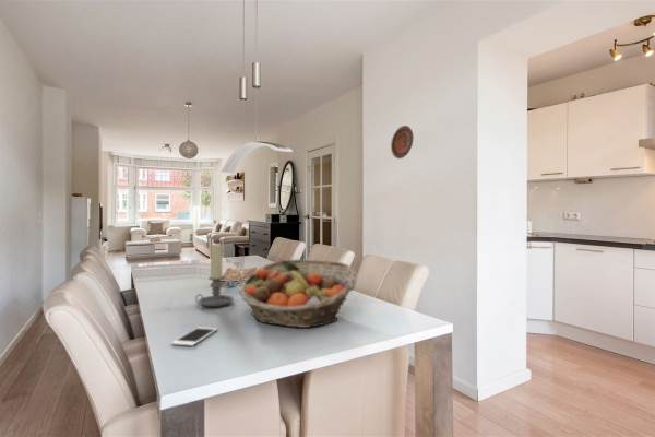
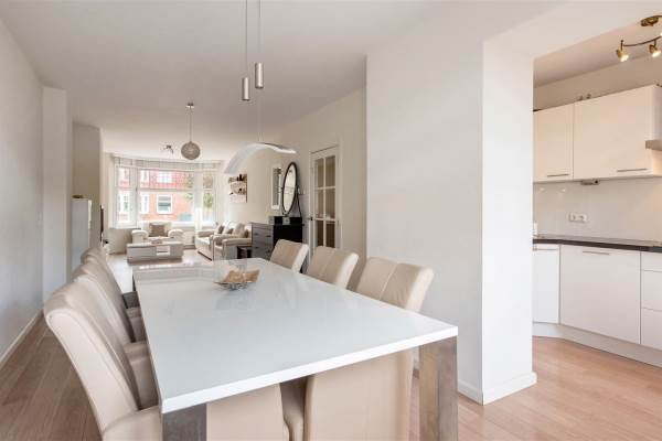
- fruit basket [237,258,358,329]
- candle holder [194,244,235,308]
- decorative plate [390,125,415,160]
- cell phone [170,327,218,347]
